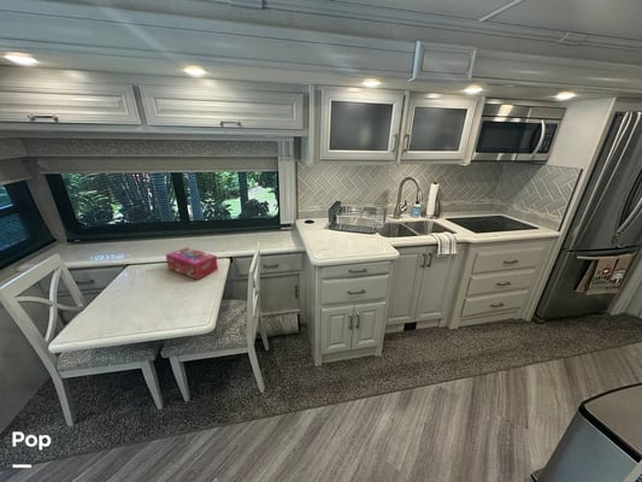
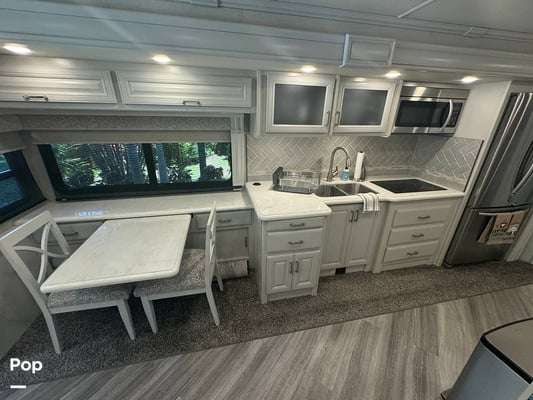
- tissue box [165,246,219,281]
